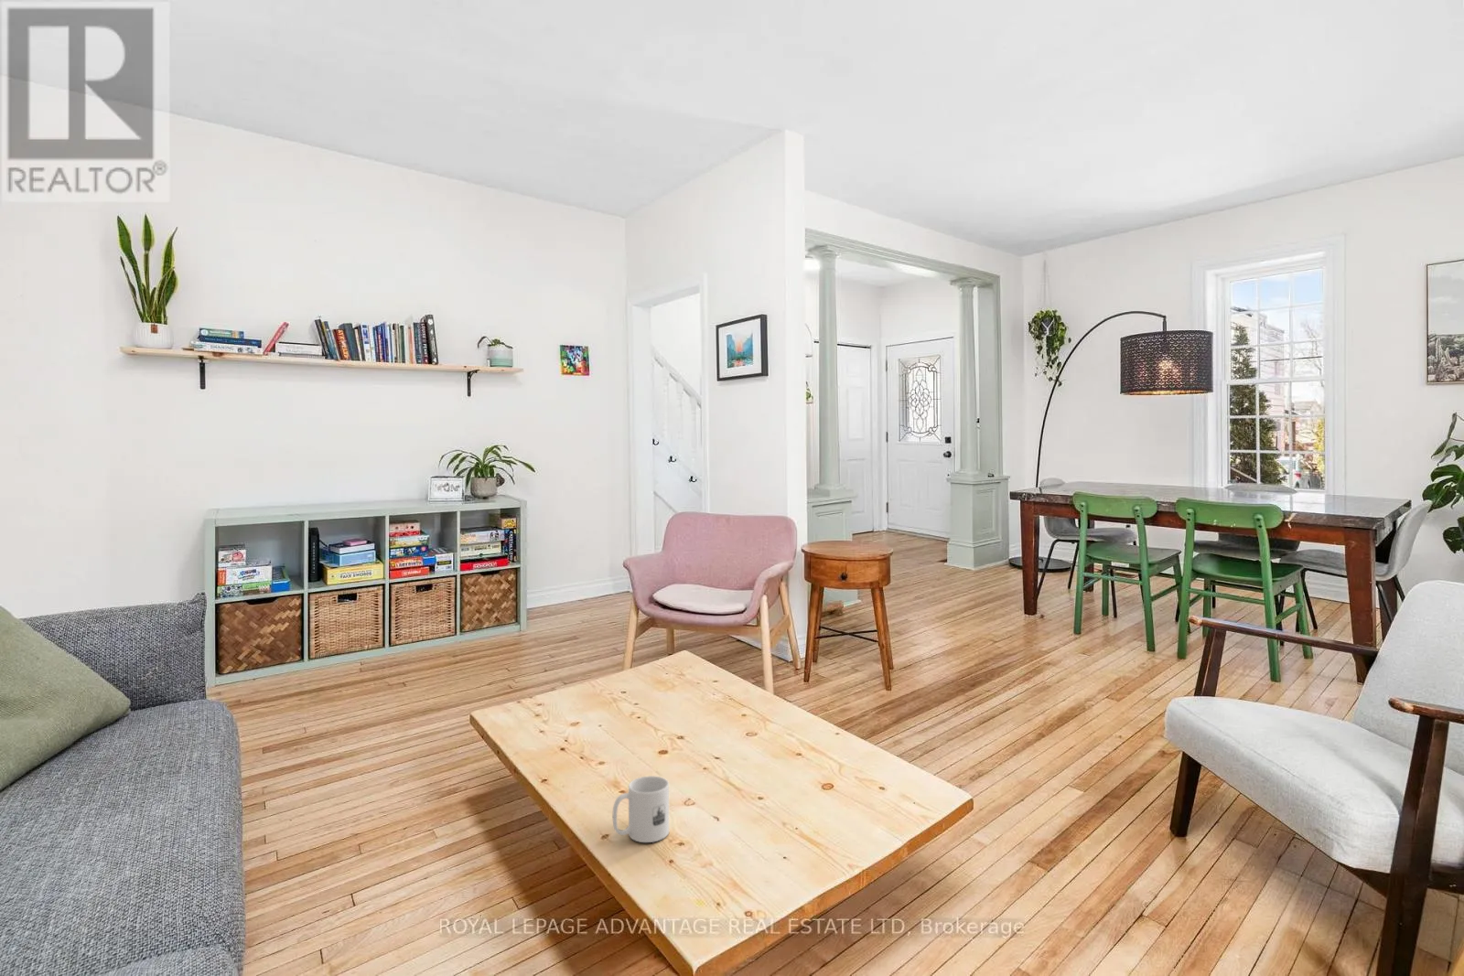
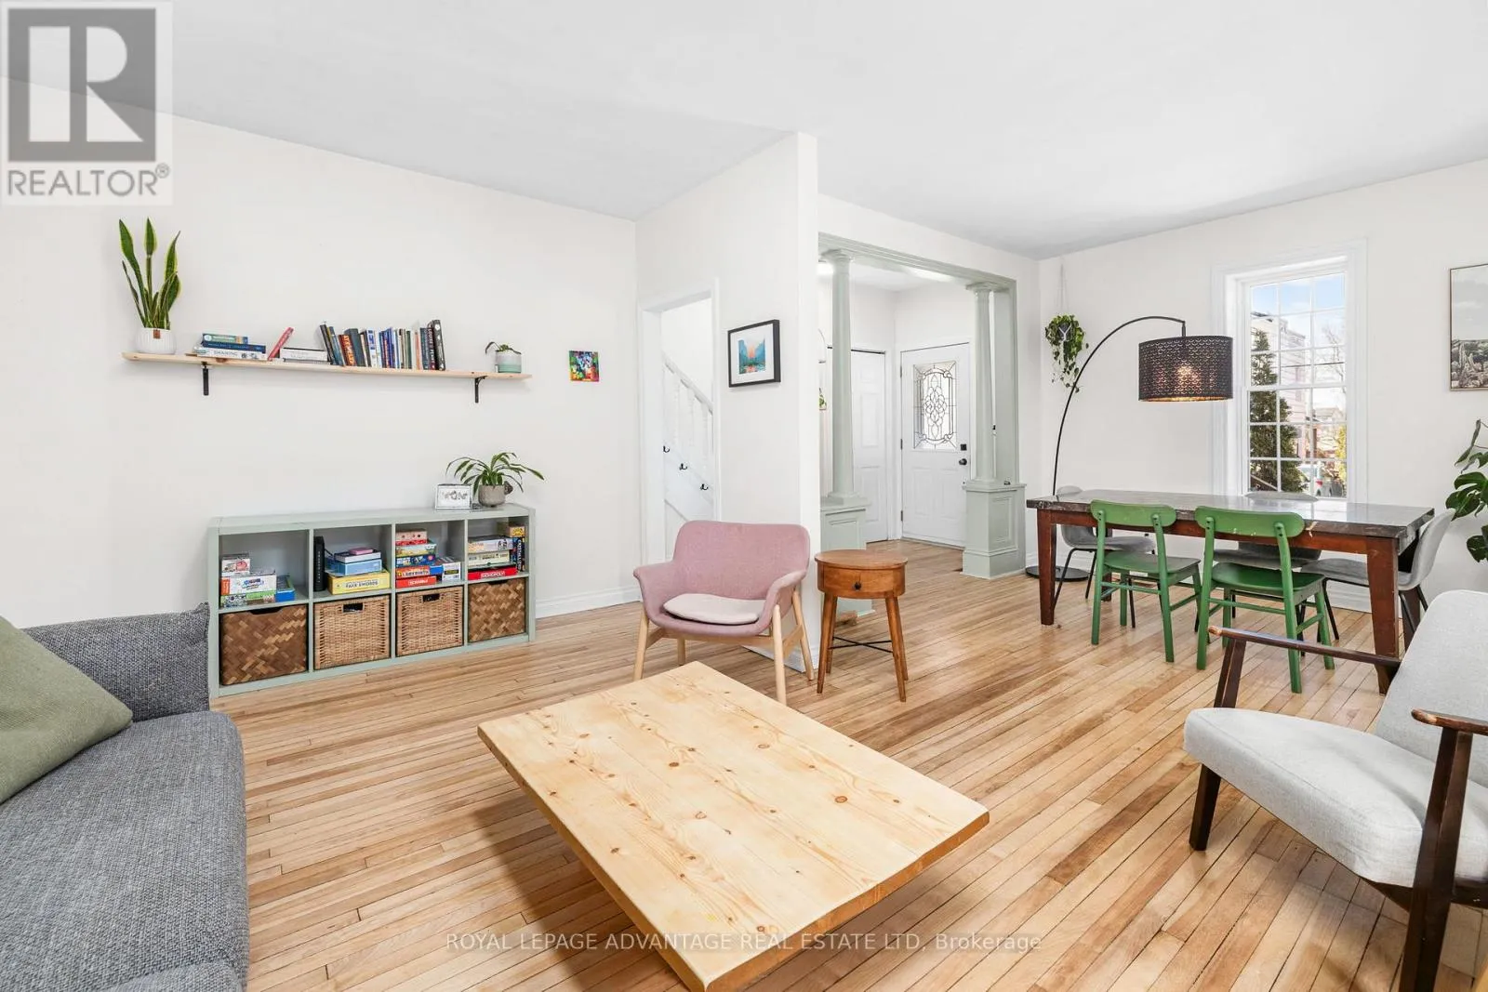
- mug [612,774,670,843]
